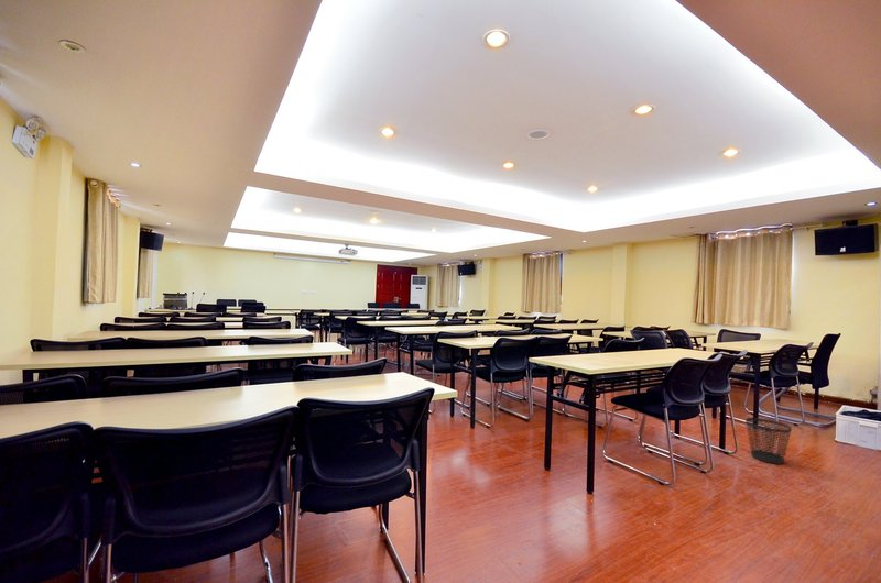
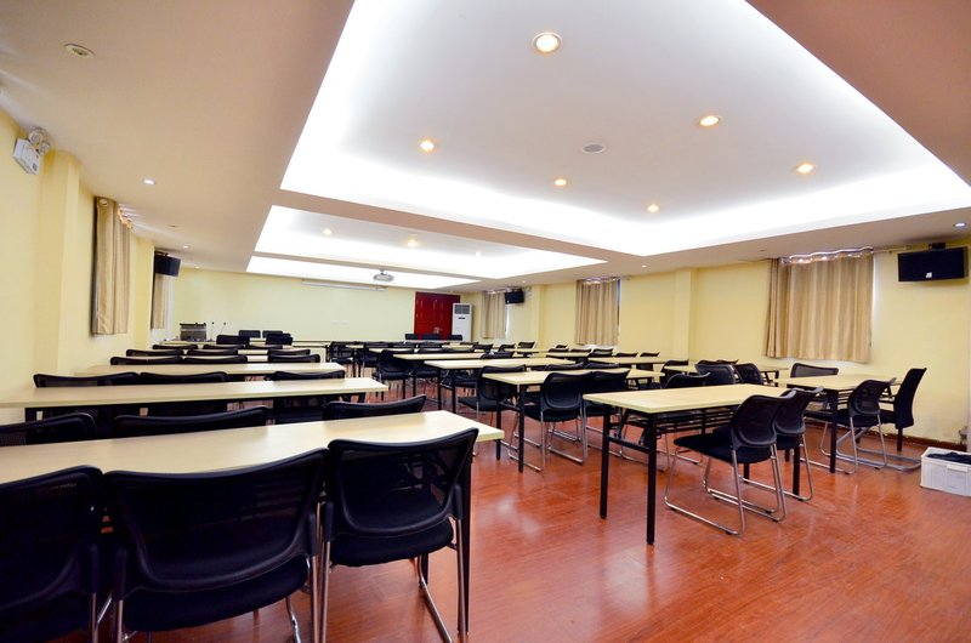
- wastebasket [744,417,793,465]
